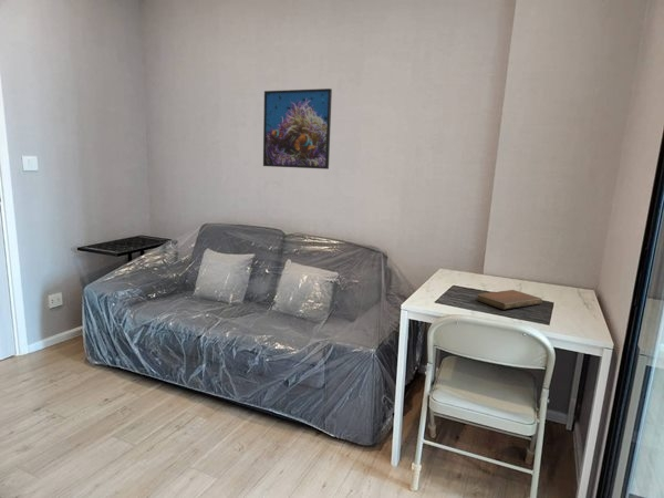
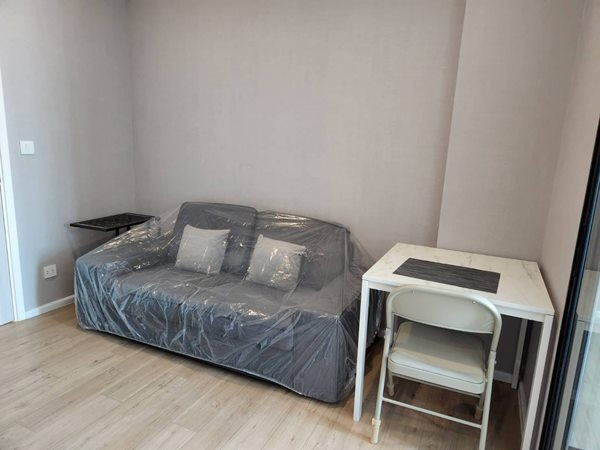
- notebook [475,289,543,310]
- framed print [262,87,333,170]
